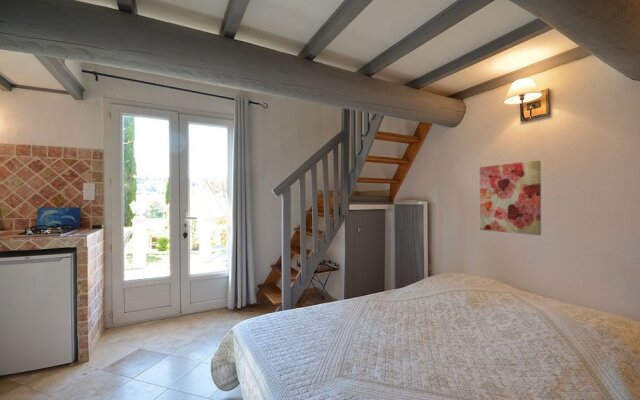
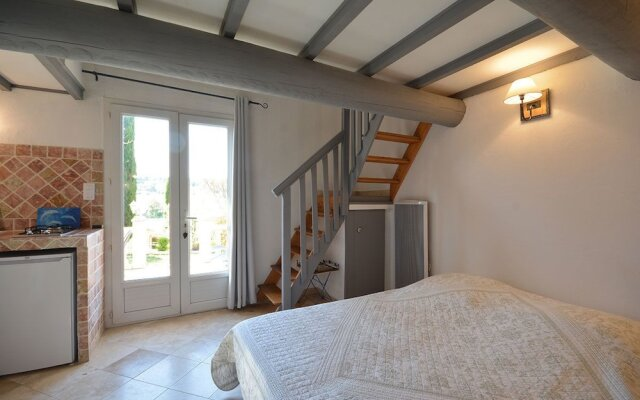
- wall art [479,160,542,236]
